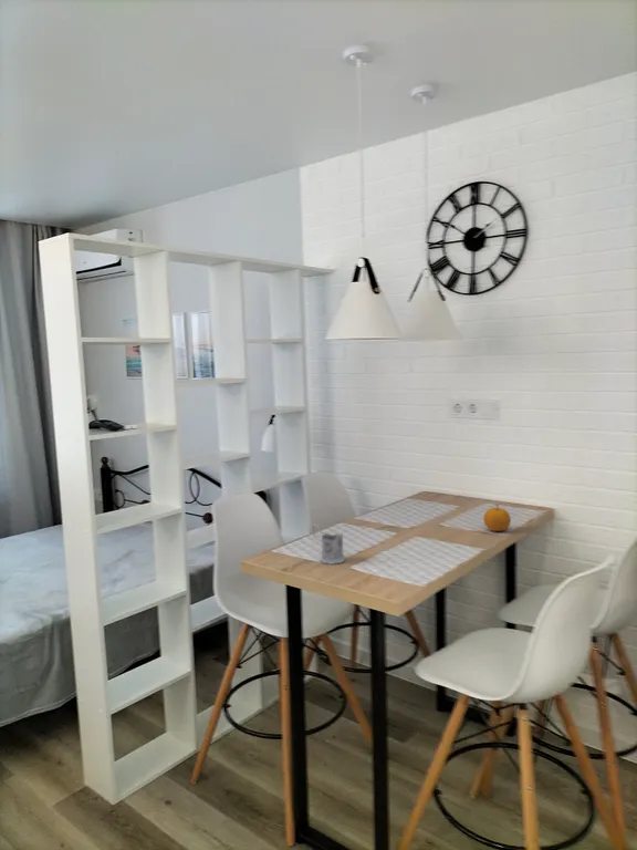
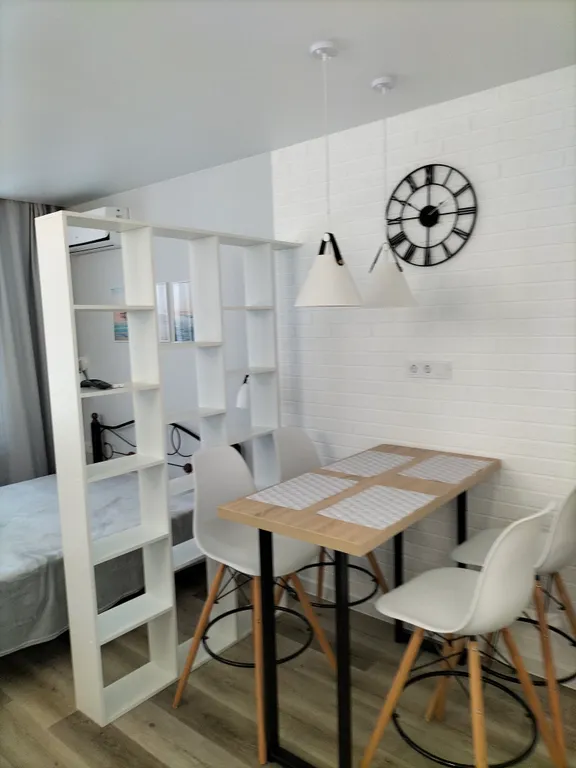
- tea glass holder [311,522,346,566]
- fruit [482,502,512,532]
